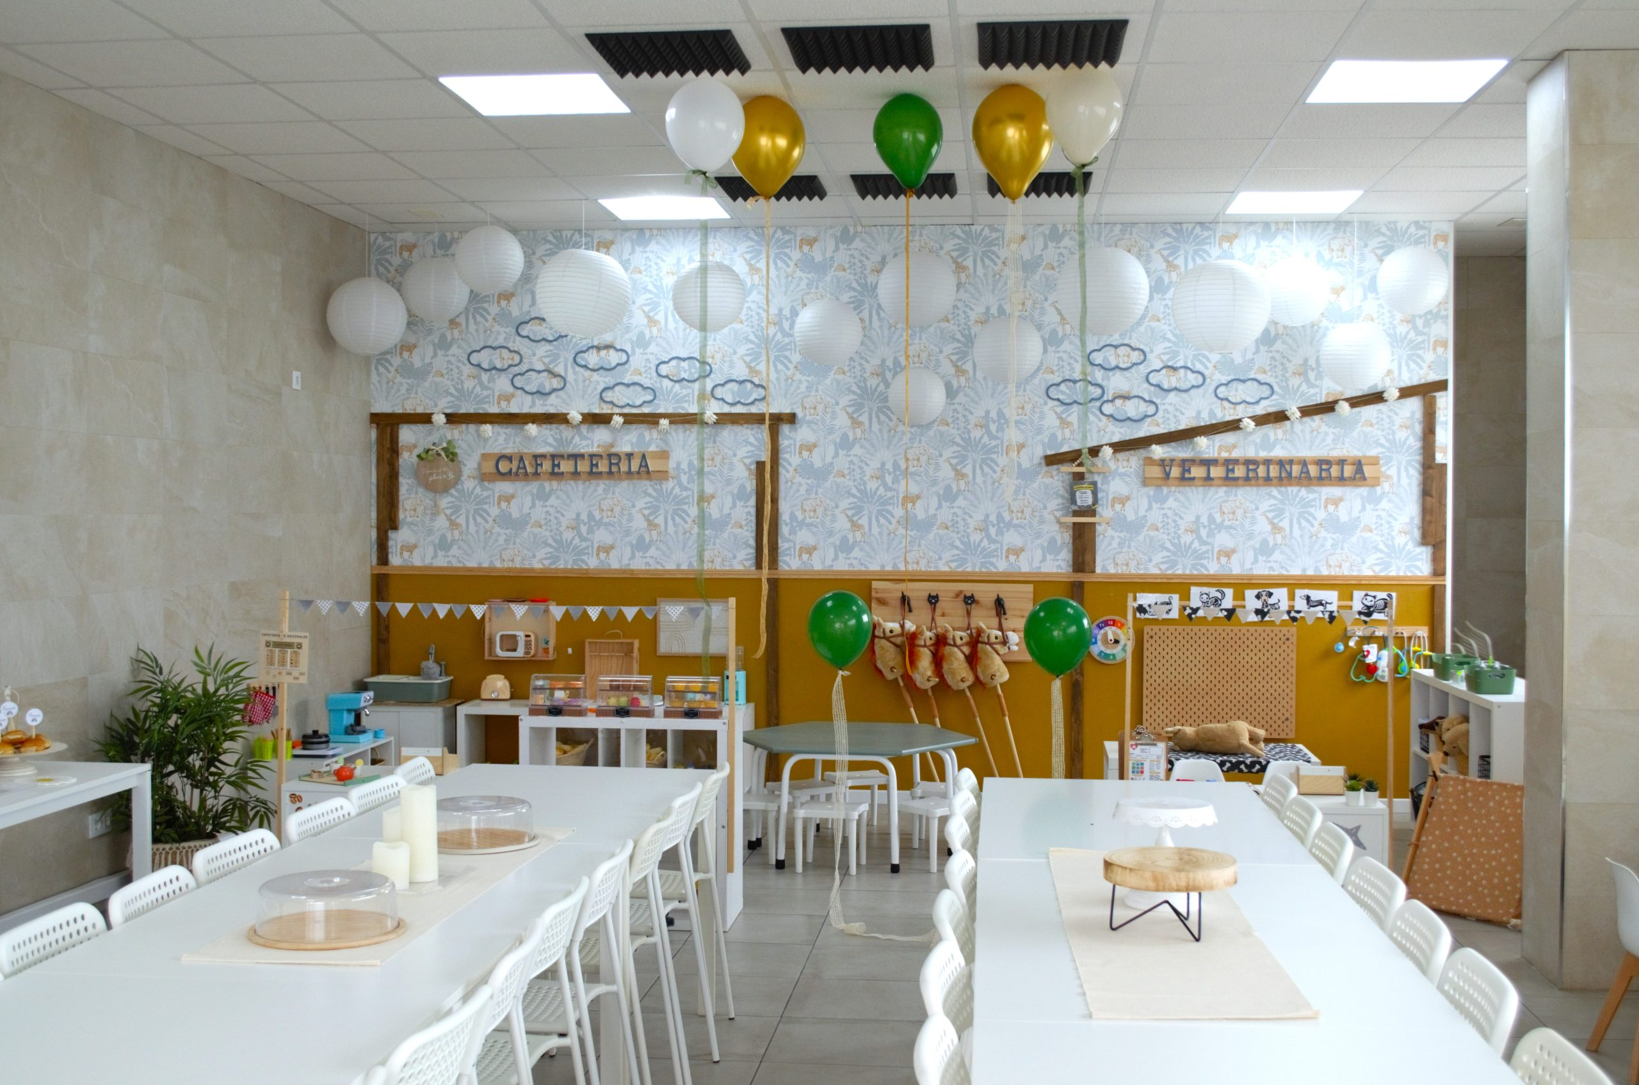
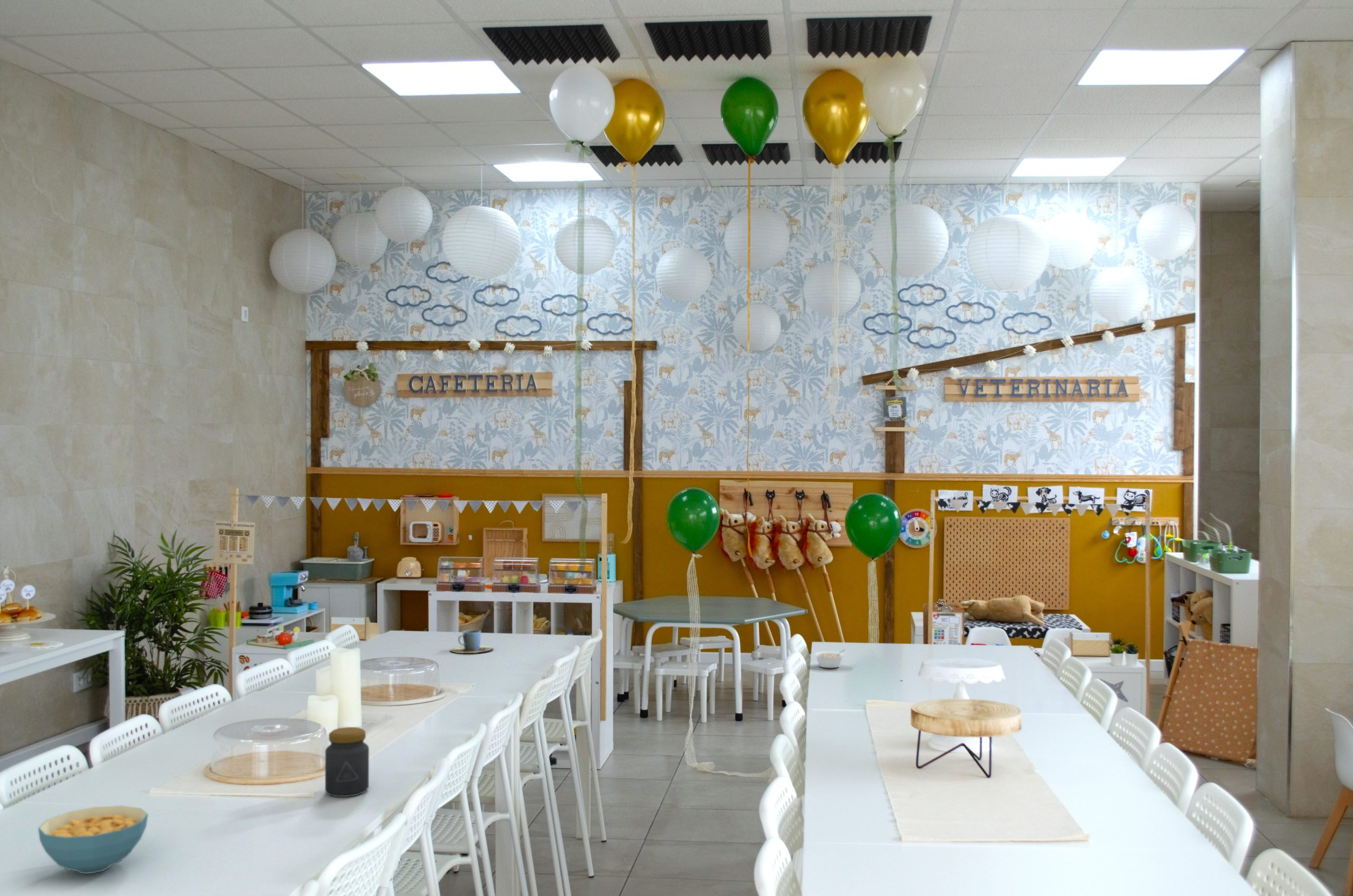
+ jar [325,726,369,797]
+ legume [814,649,846,669]
+ cereal bowl [38,805,149,874]
+ cup [449,630,494,654]
